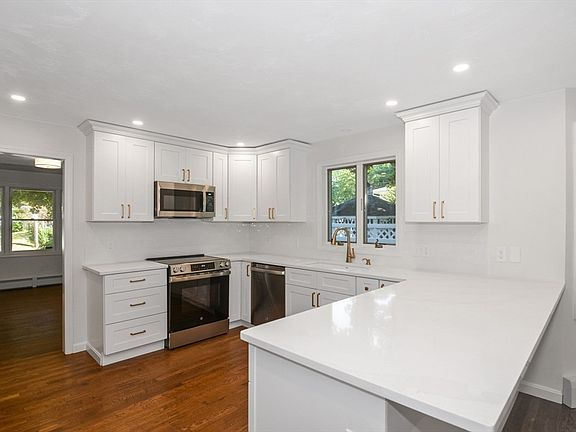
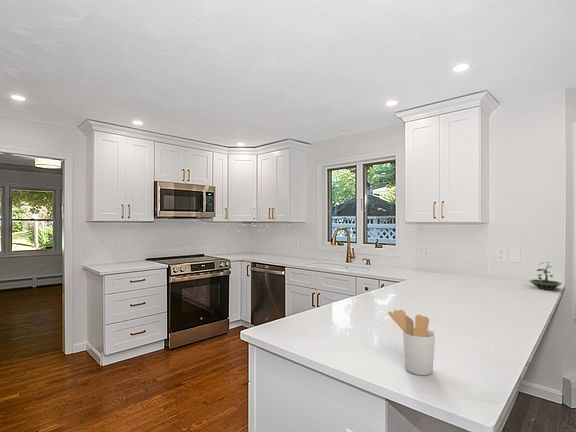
+ terrarium [528,261,564,291]
+ utensil holder [387,309,436,376]
